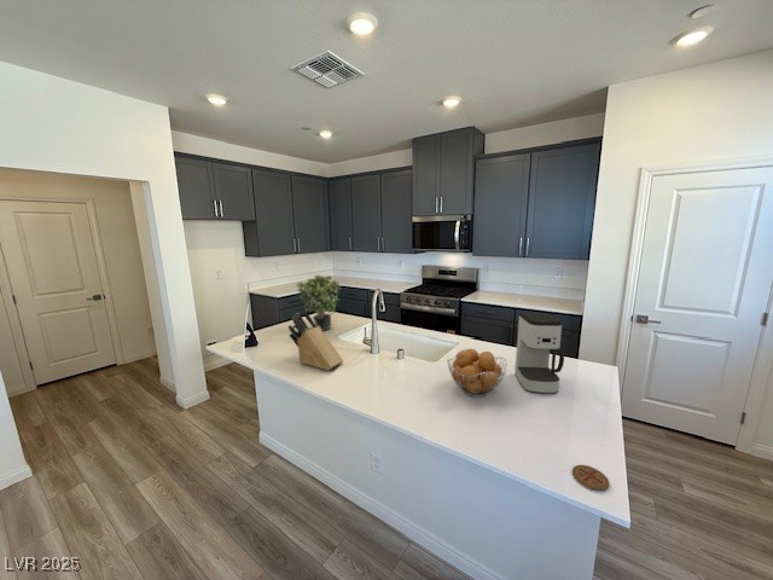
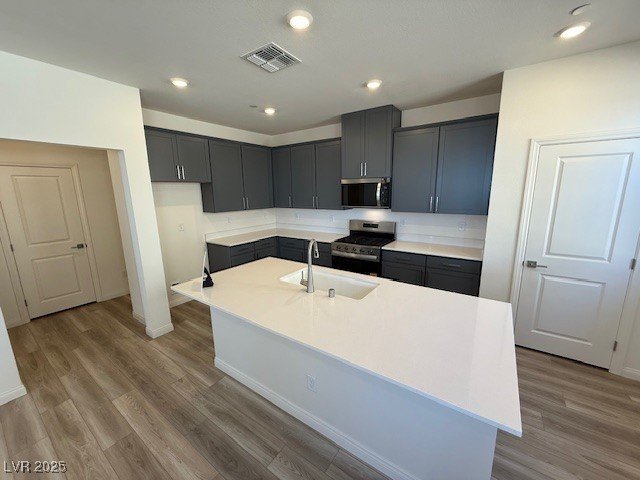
- coaster [571,464,610,492]
- potted plant [295,274,342,332]
- fruit basket [446,348,507,399]
- knife block [287,312,344,371]
- coffee maker [513,312,565,395]
